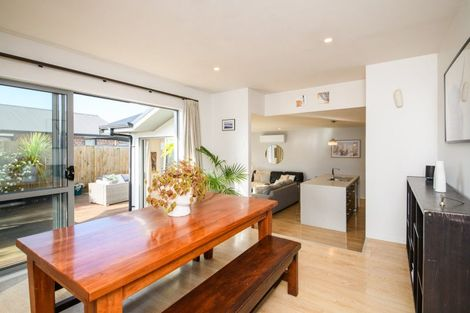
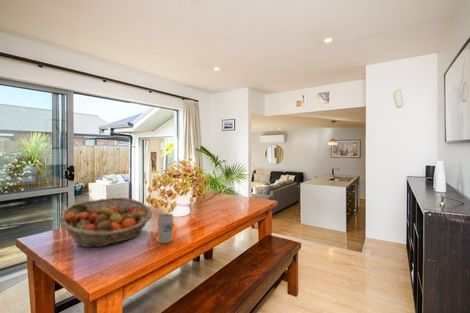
+ fruit basket [58,197,153,248]
+ cup [156,213,174,244]
